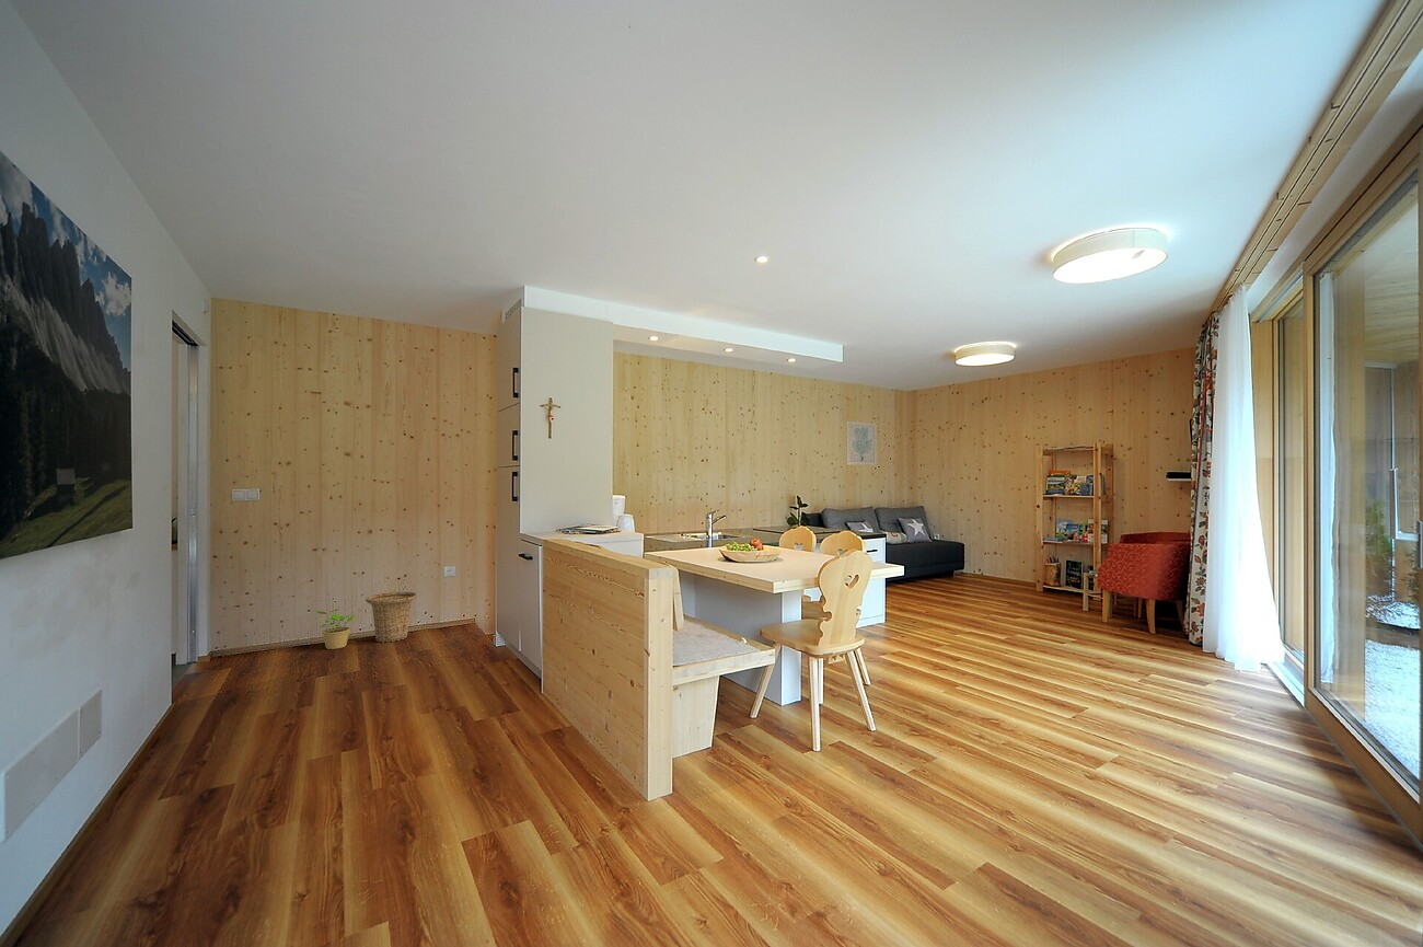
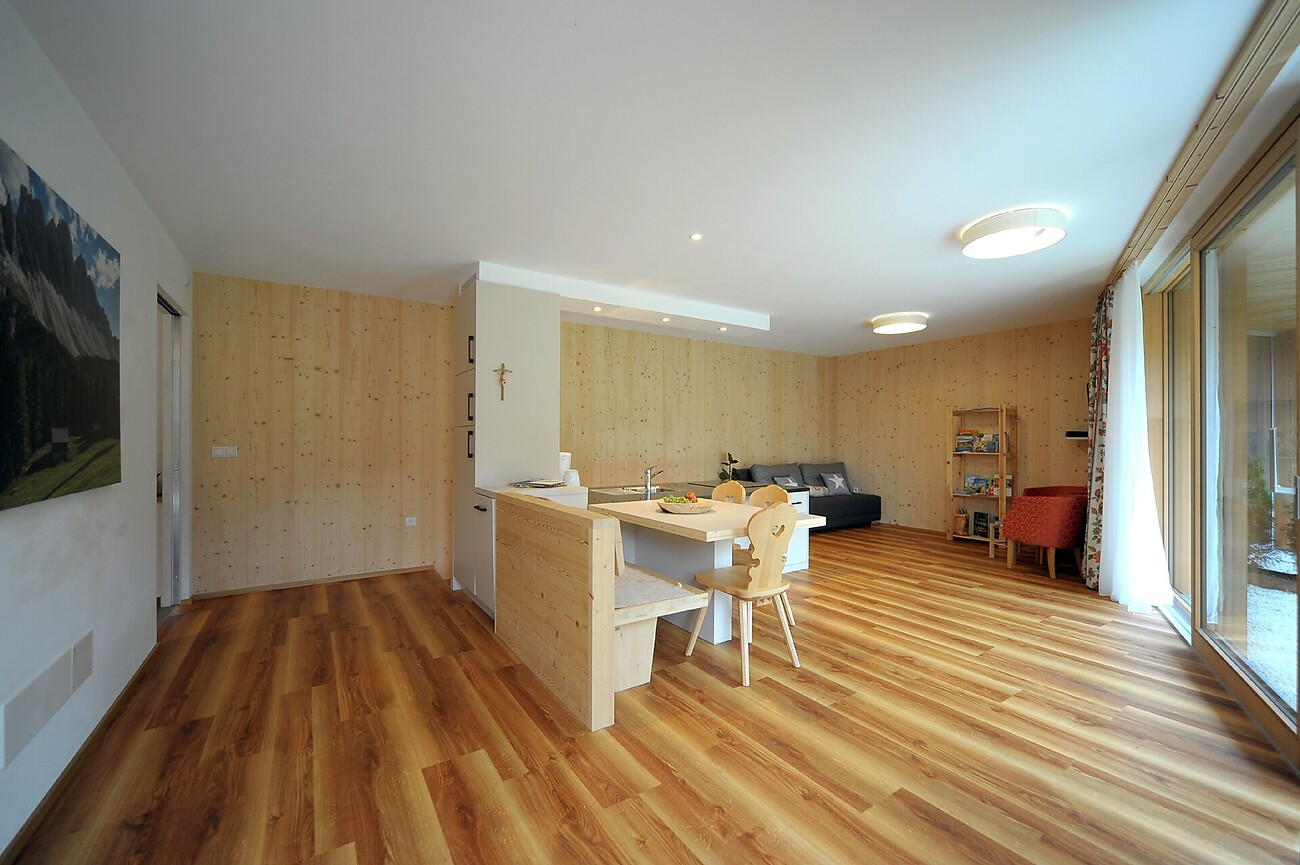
- wall art [846,420,878,466]
- potted plant [316,608,357,650]
- basket [365,591,418,644]
